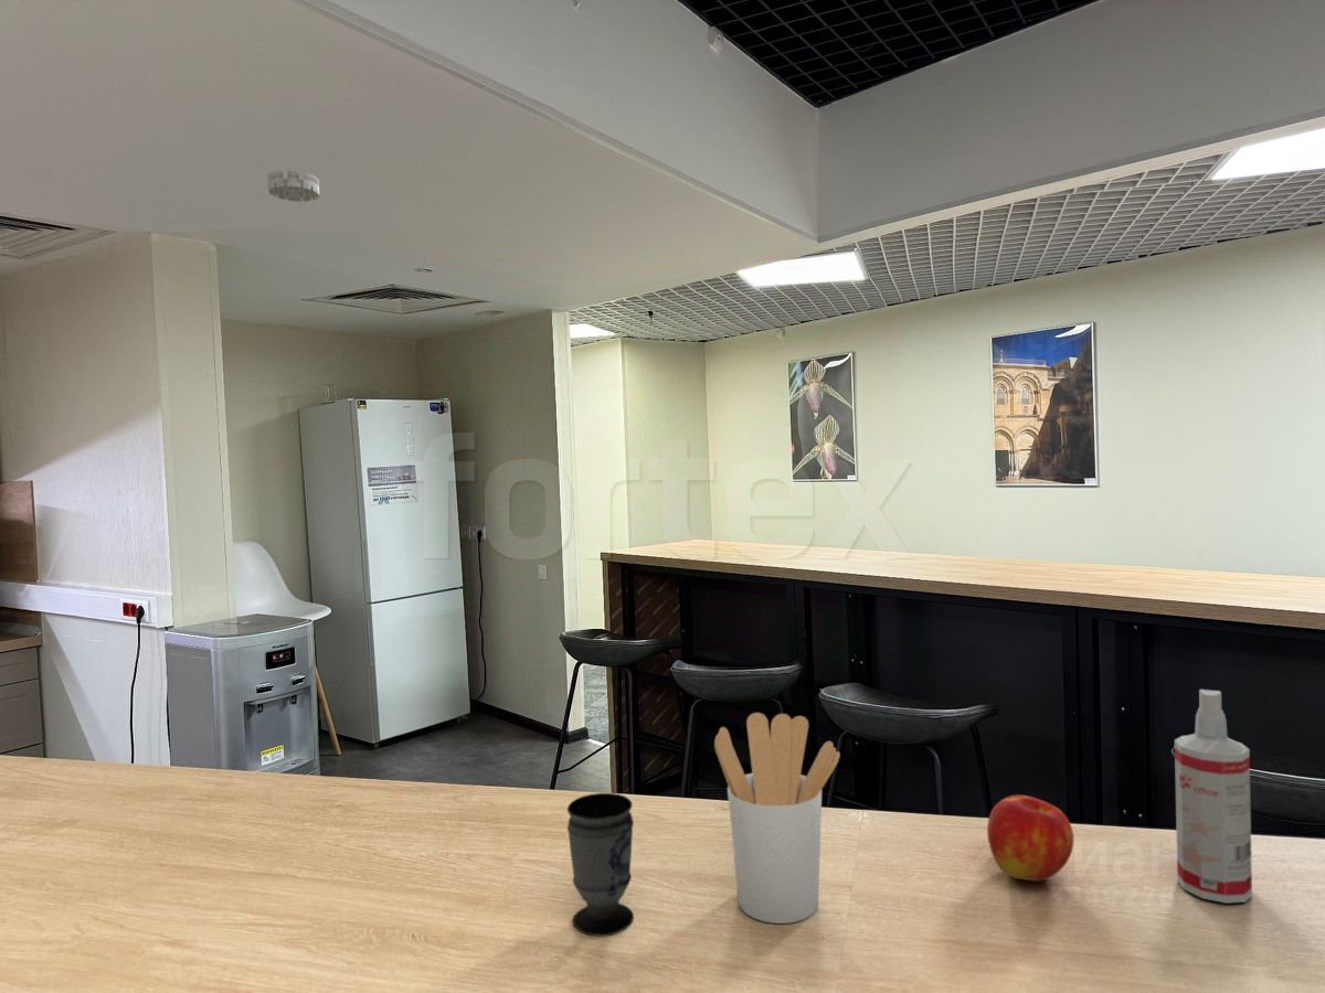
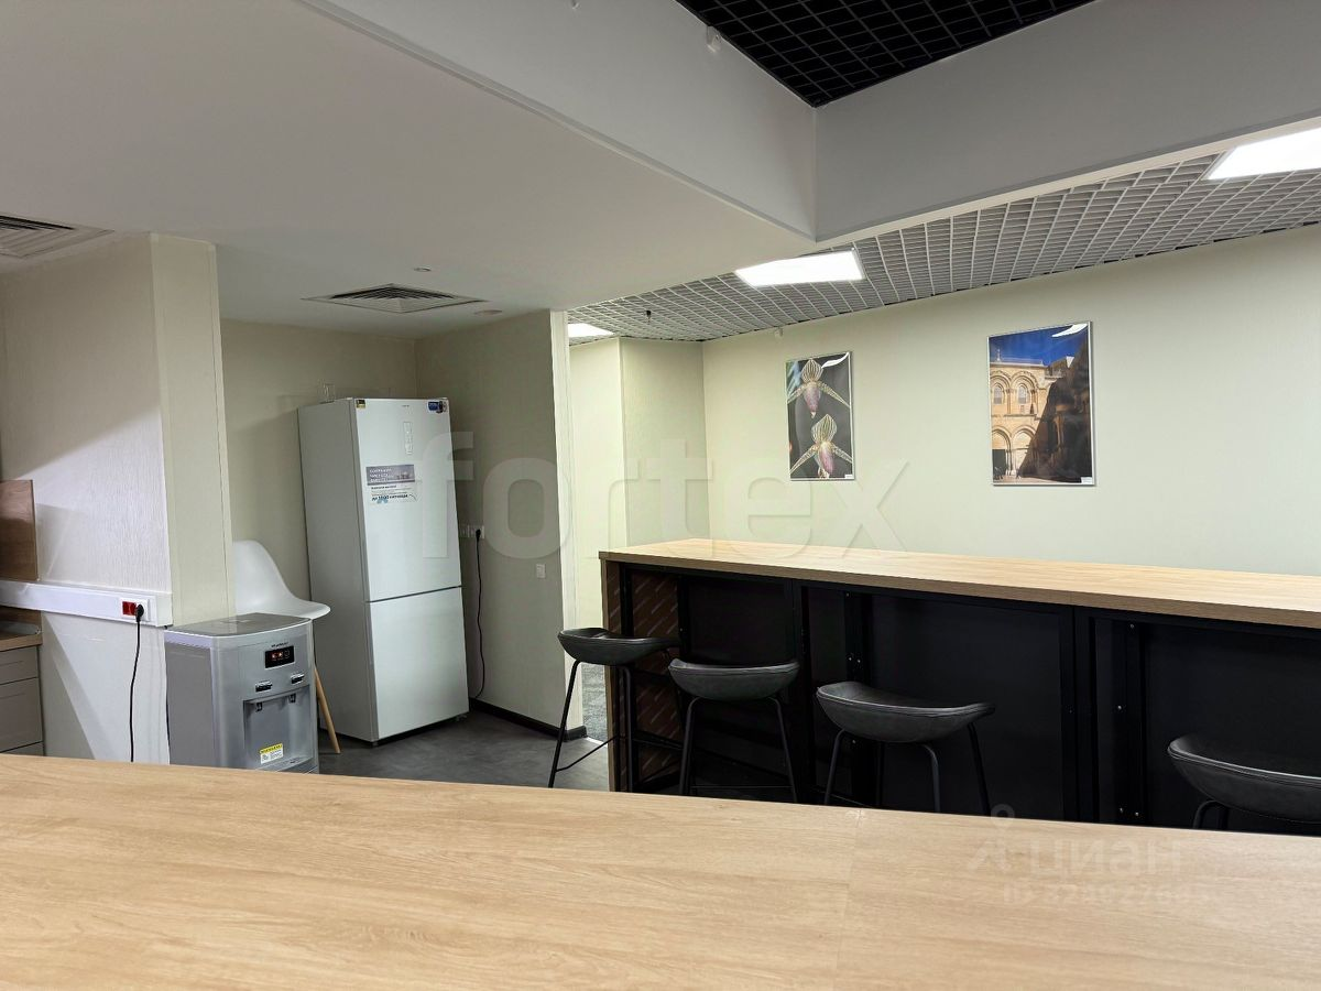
- spray bottle [1174,688,1253,905]
- utensil holder [713,712,841,925]
- smoke detector [266,169,320,203]
- apple [986,793,1074,882]
- cup [566,792,635,938]
